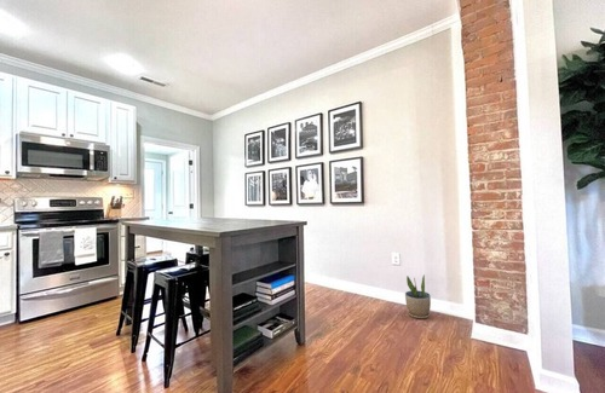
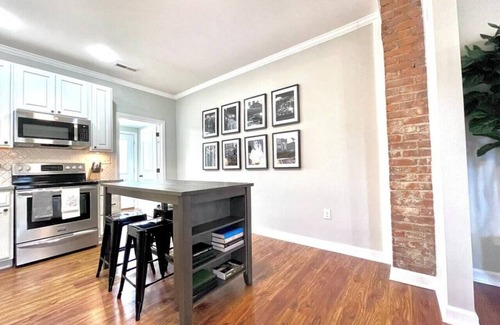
- potted plant [404,273,432,319]
